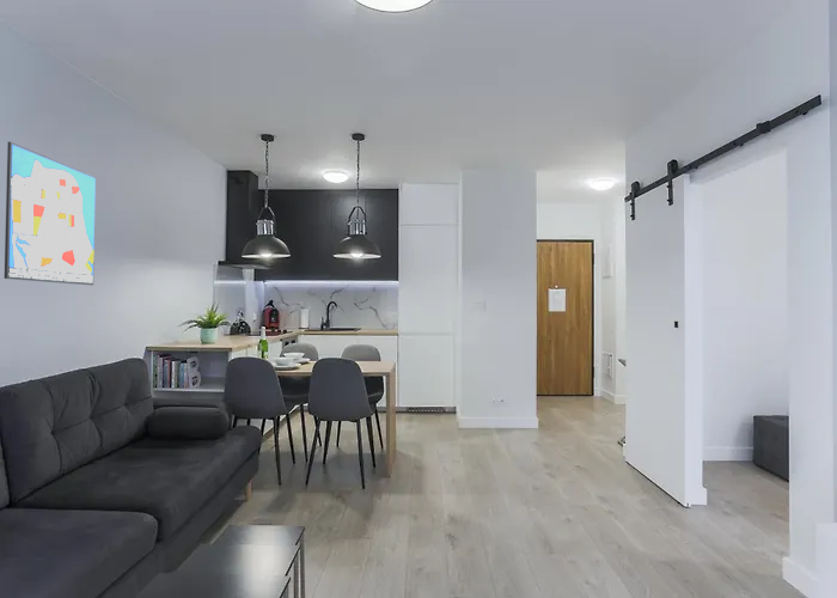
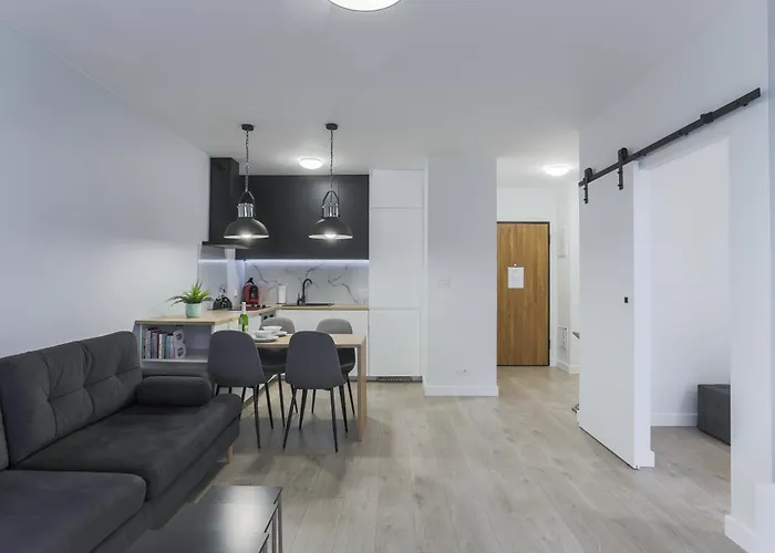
- wall art [4,141,97,286]
